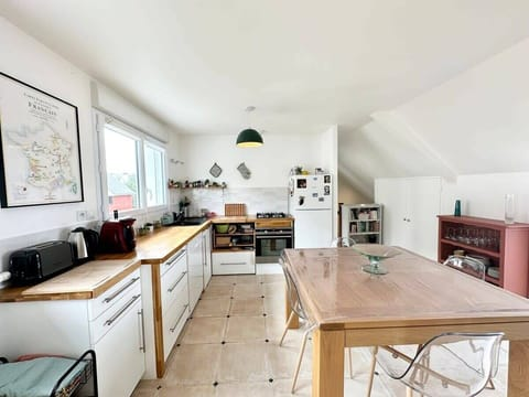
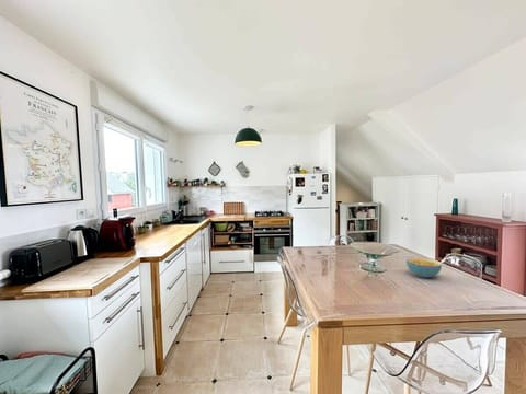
+ cereal bowl [405,256,443,279]
